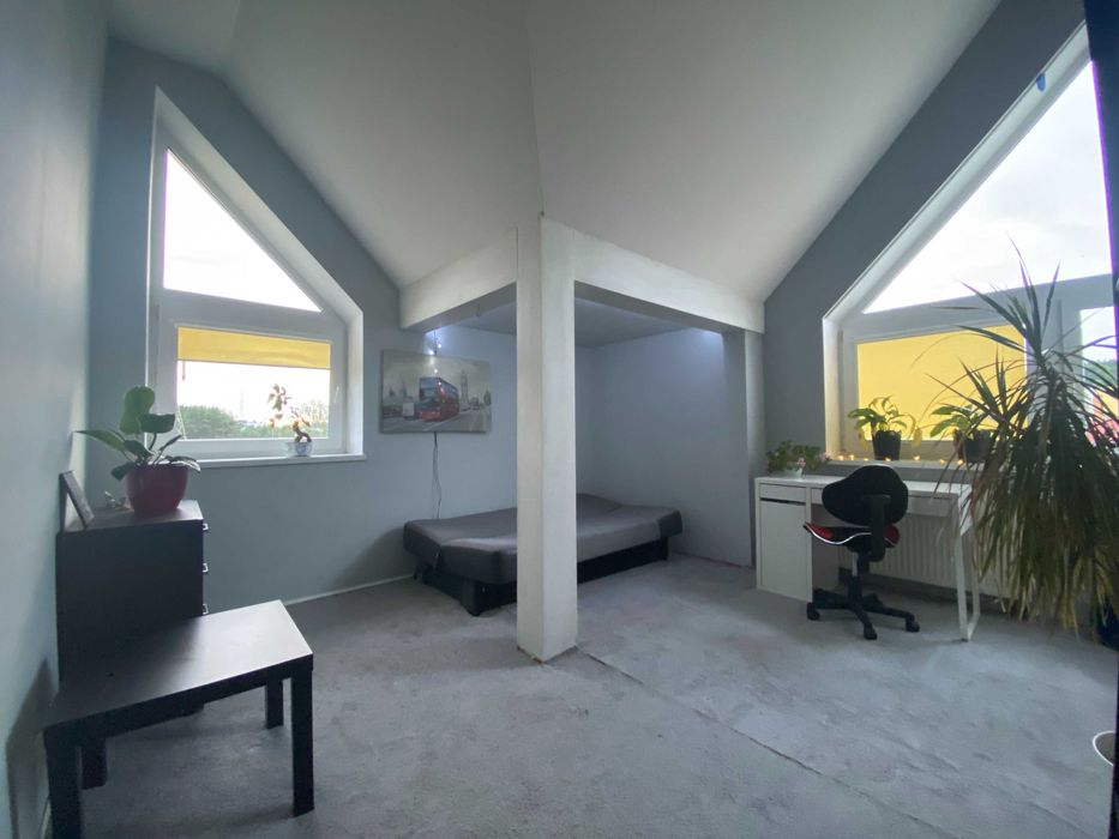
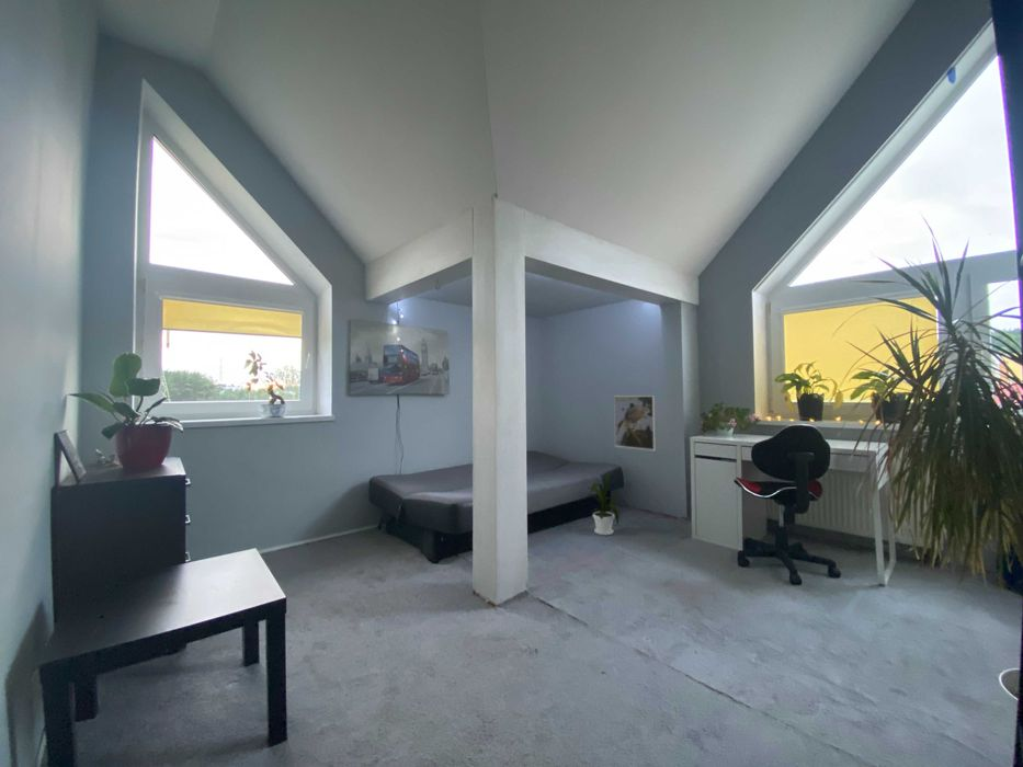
+ house plant [582,472,628,537]
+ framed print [613,394,657,453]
